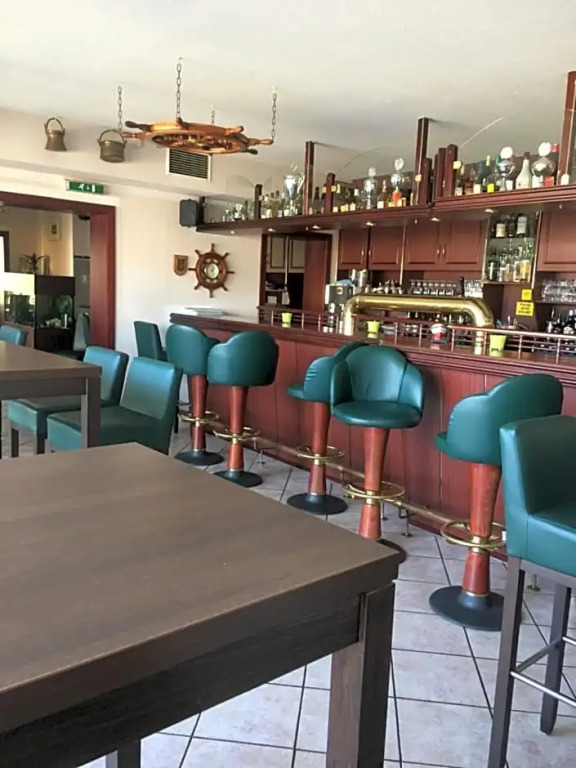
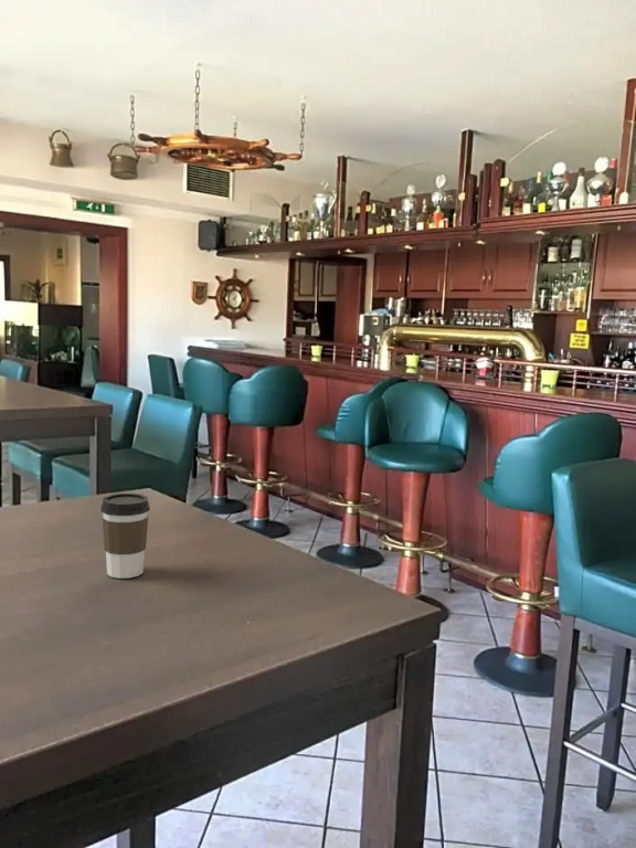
+ coffee cup [99,492,150,580]
